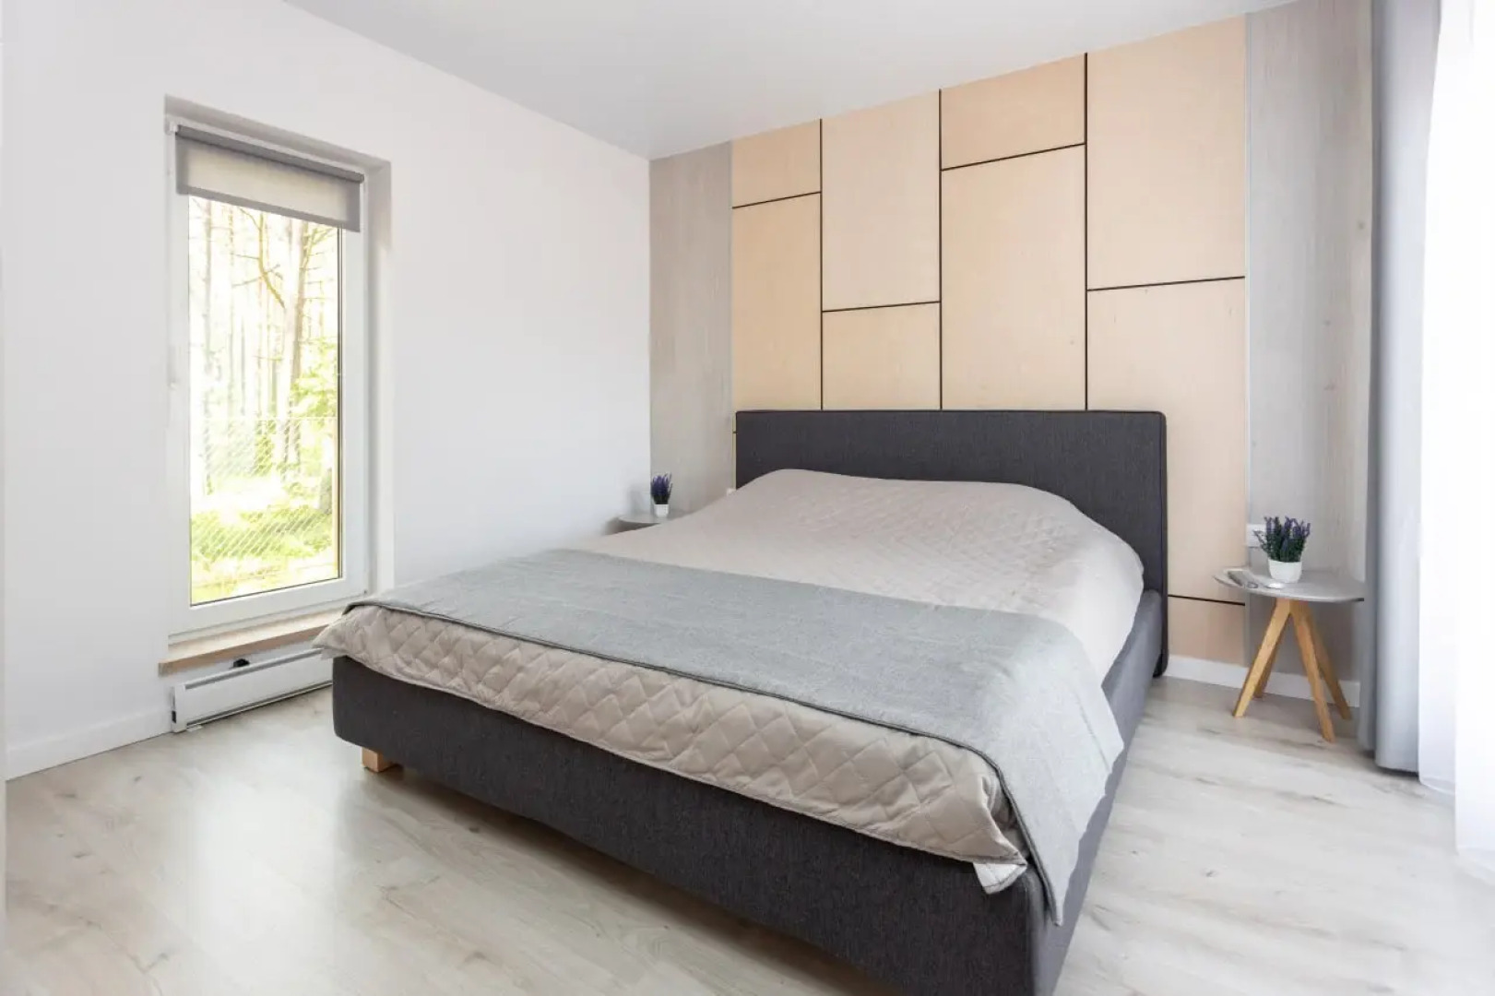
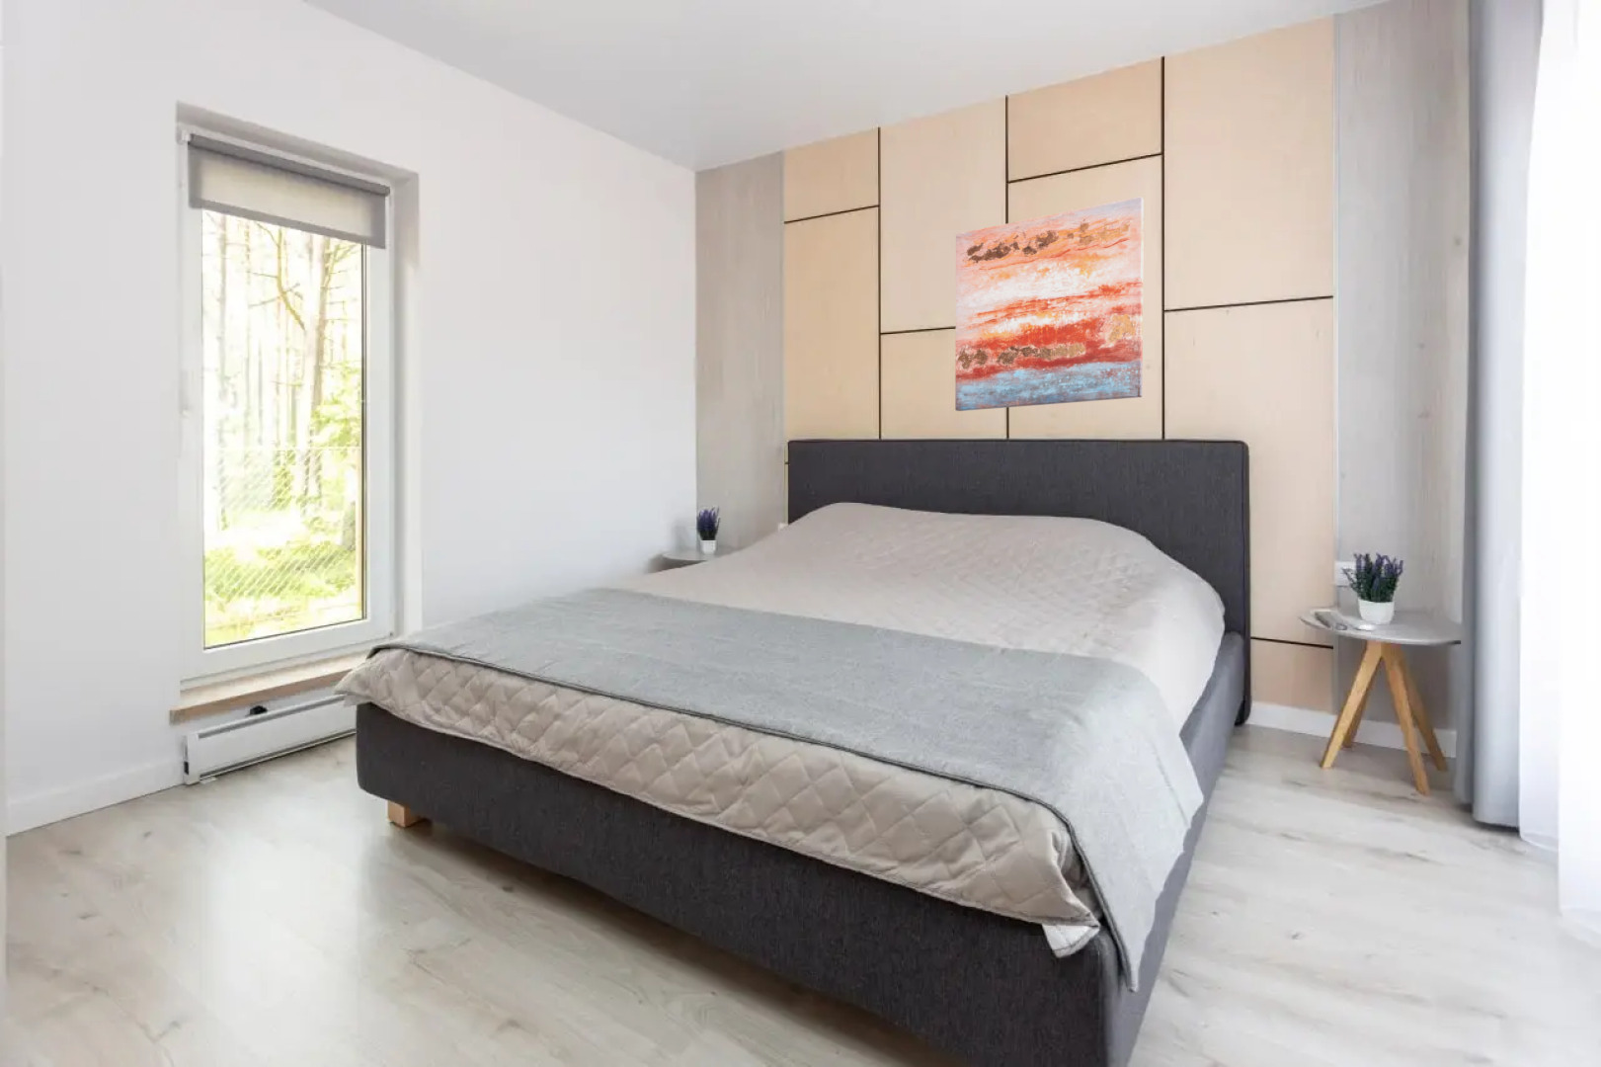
+ wall art [955,195,1145,412]
